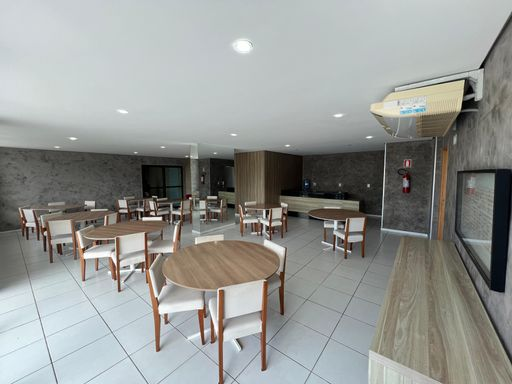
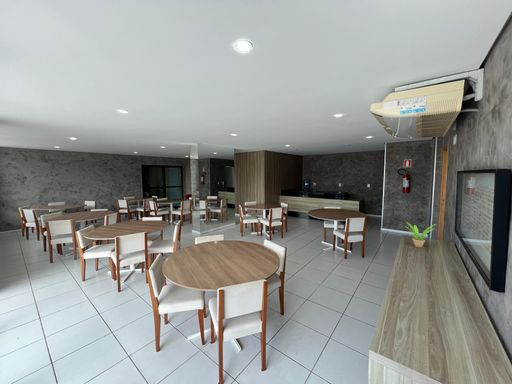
+ potted plant [404,221,437,248]
